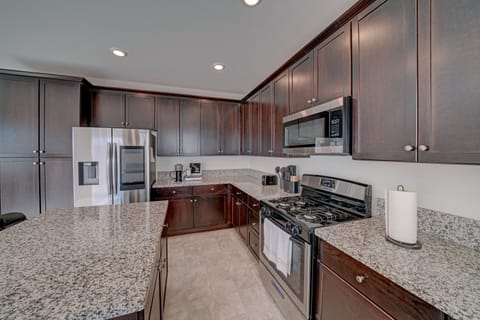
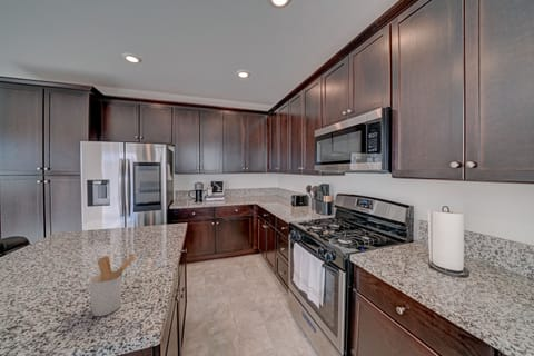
+ utensil holder [88,253,137,317]
